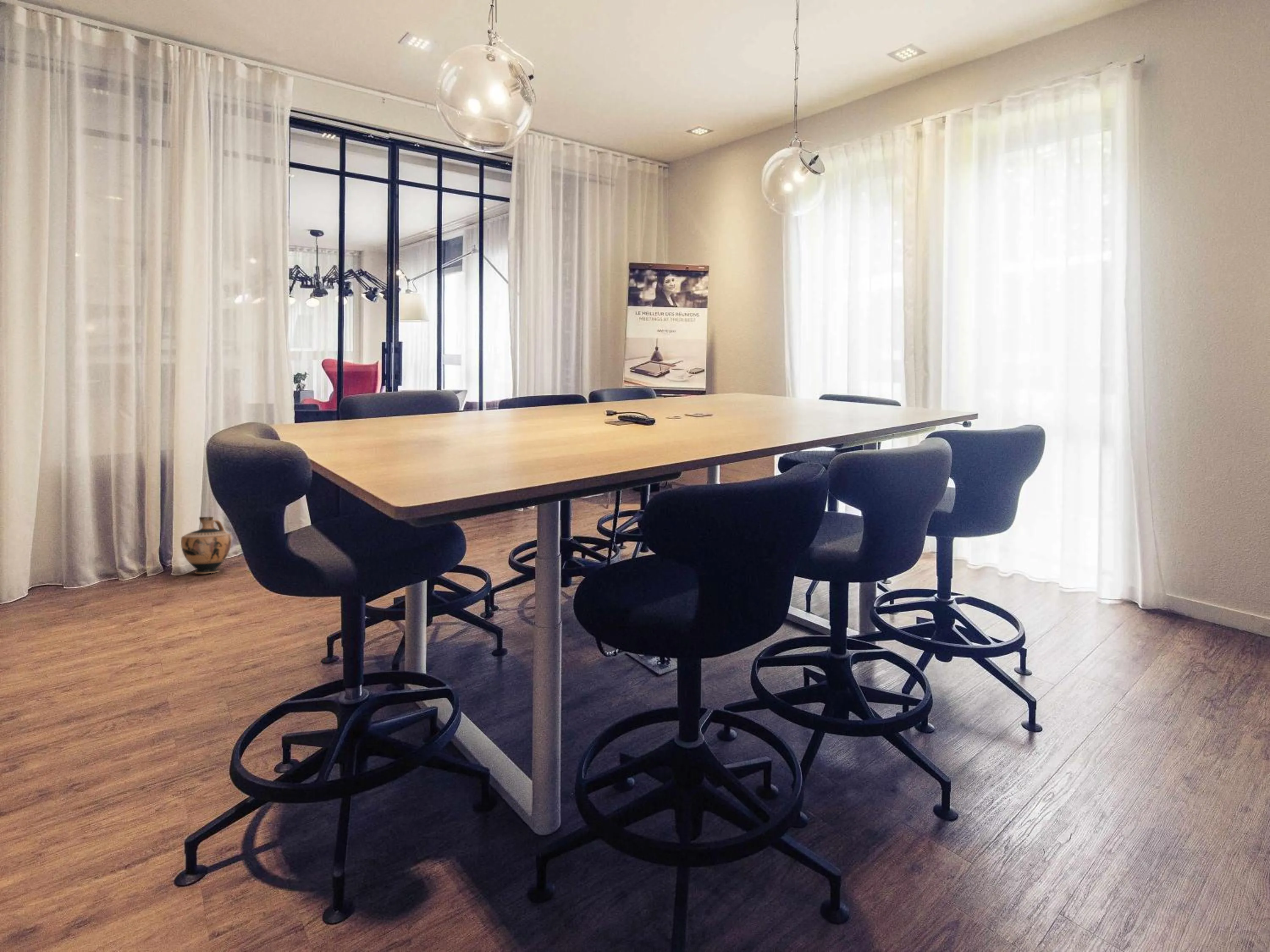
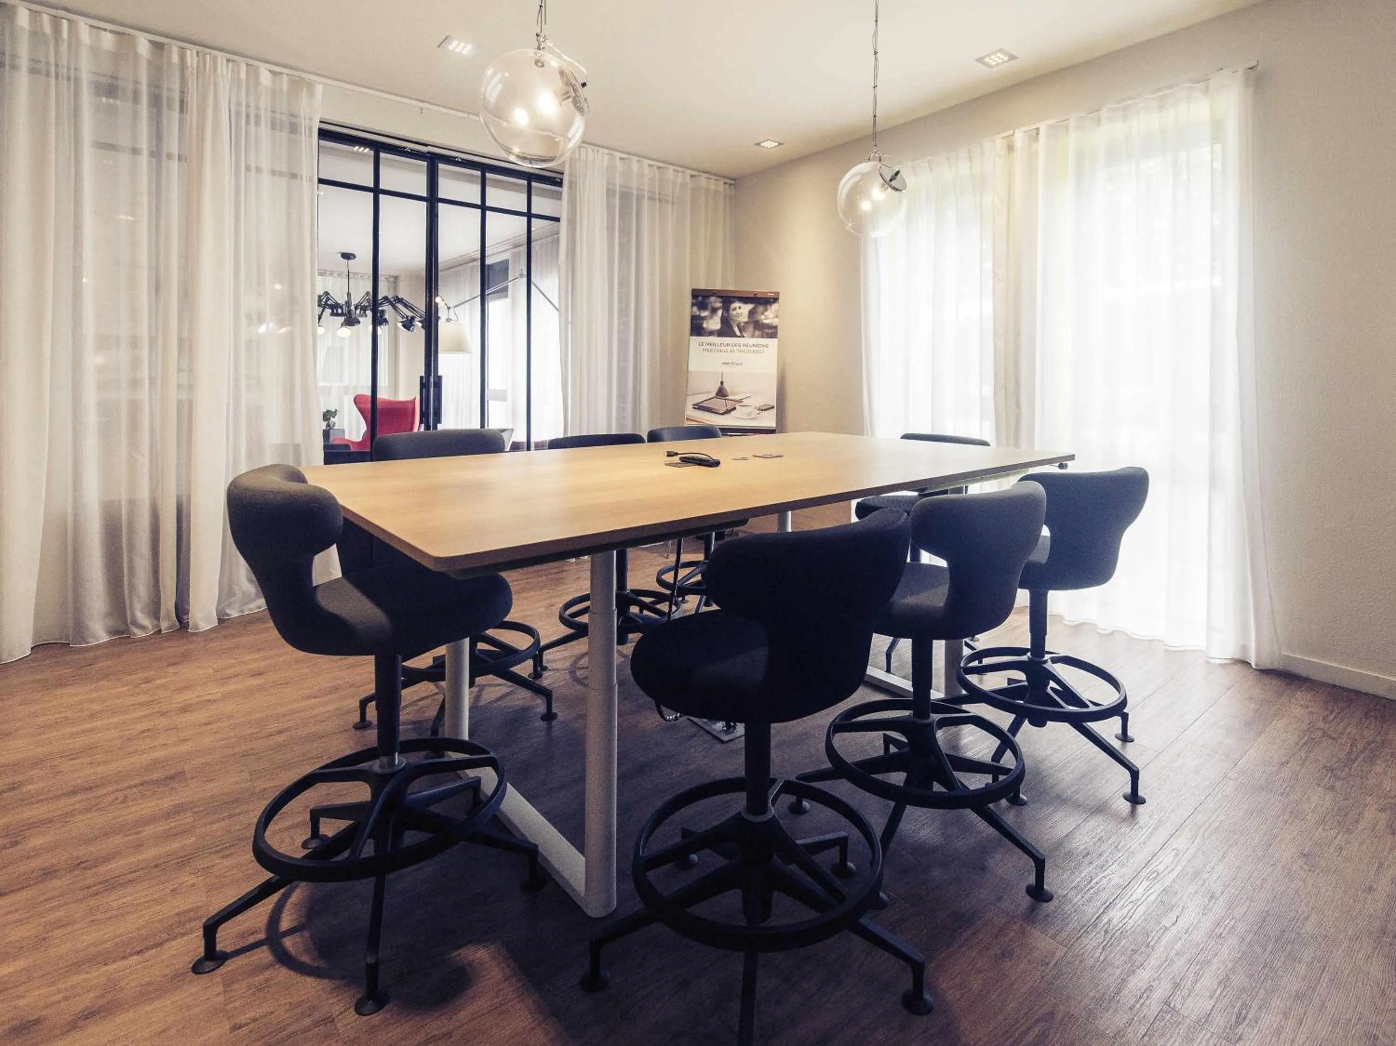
- ceramic jug [180,516,232,574]
